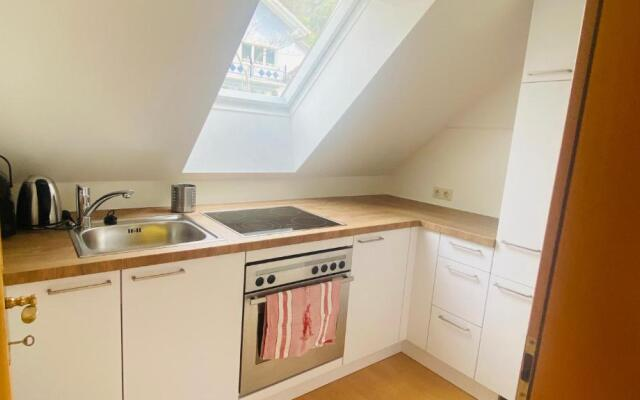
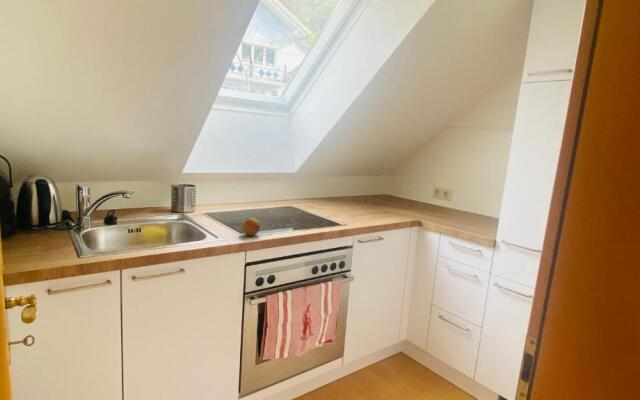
+ fruit [241,217,261,237]
